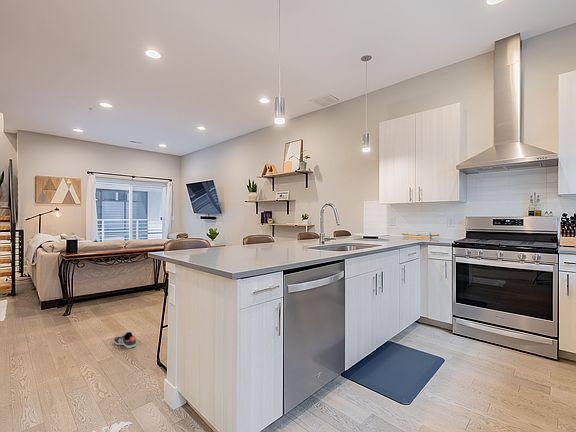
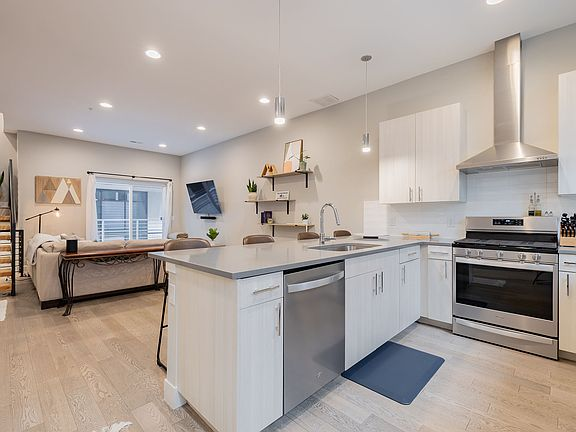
- sneaker [113,331,137,349]
